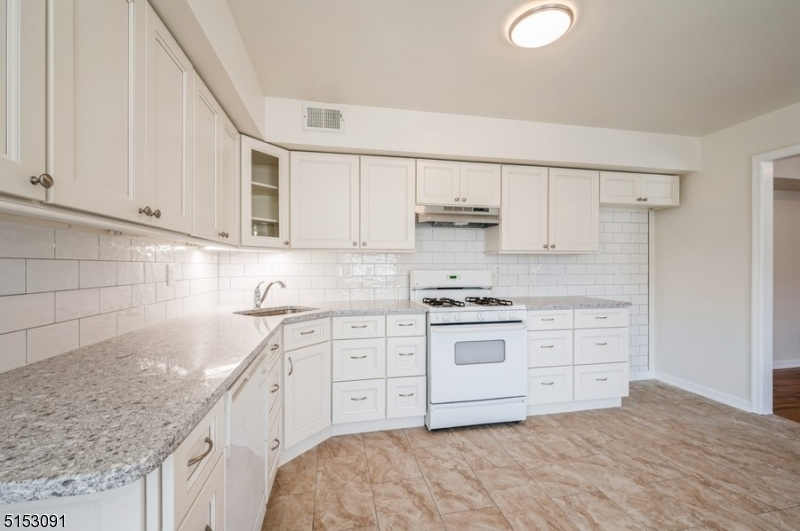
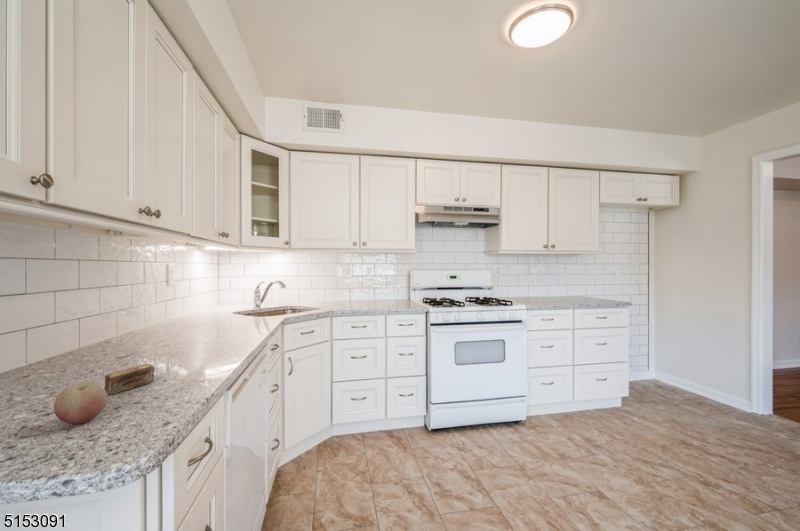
+ soap bar [104,363,155,395]
+ fruit [53,380,108,425]
